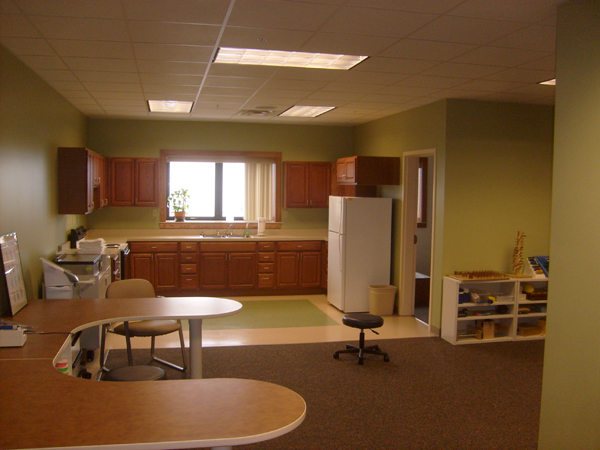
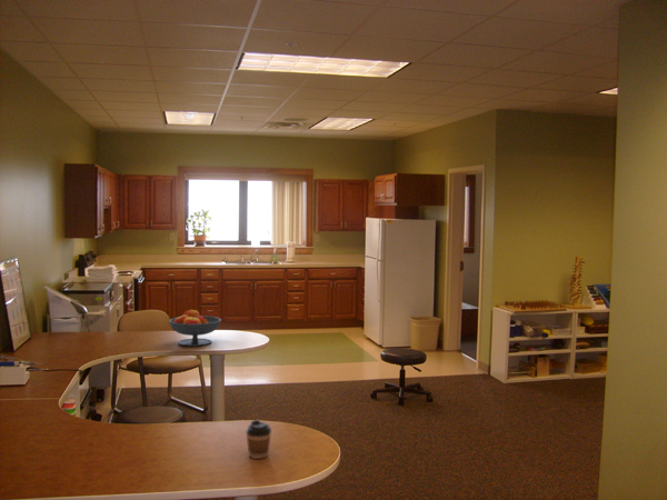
+ fruit bowl [168,309,222,348]
+ coffee cup [245,419,272,460]
